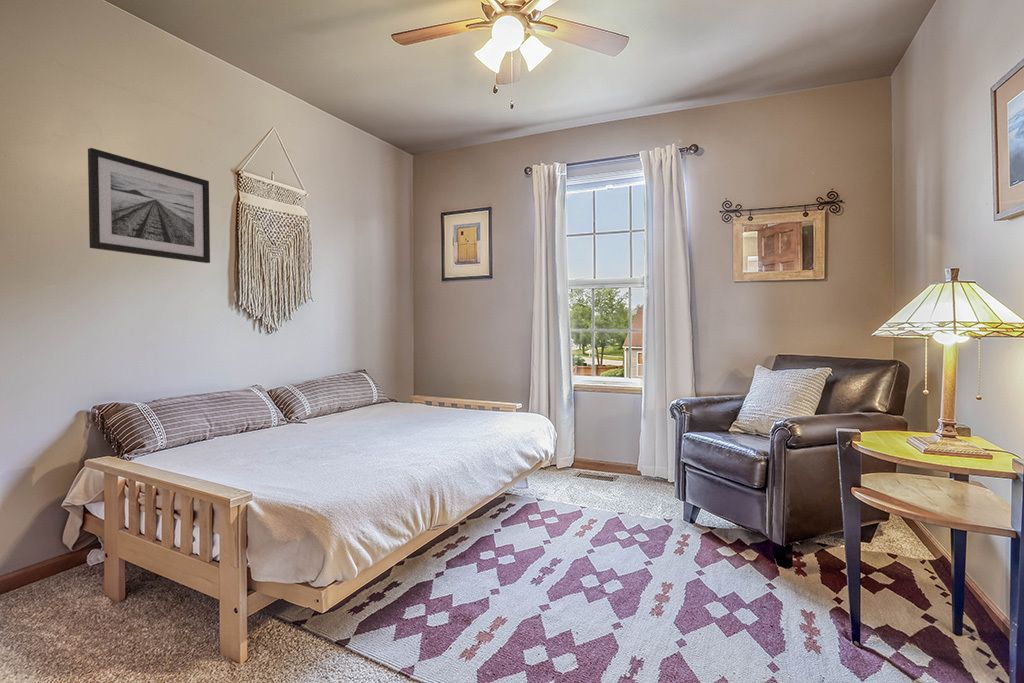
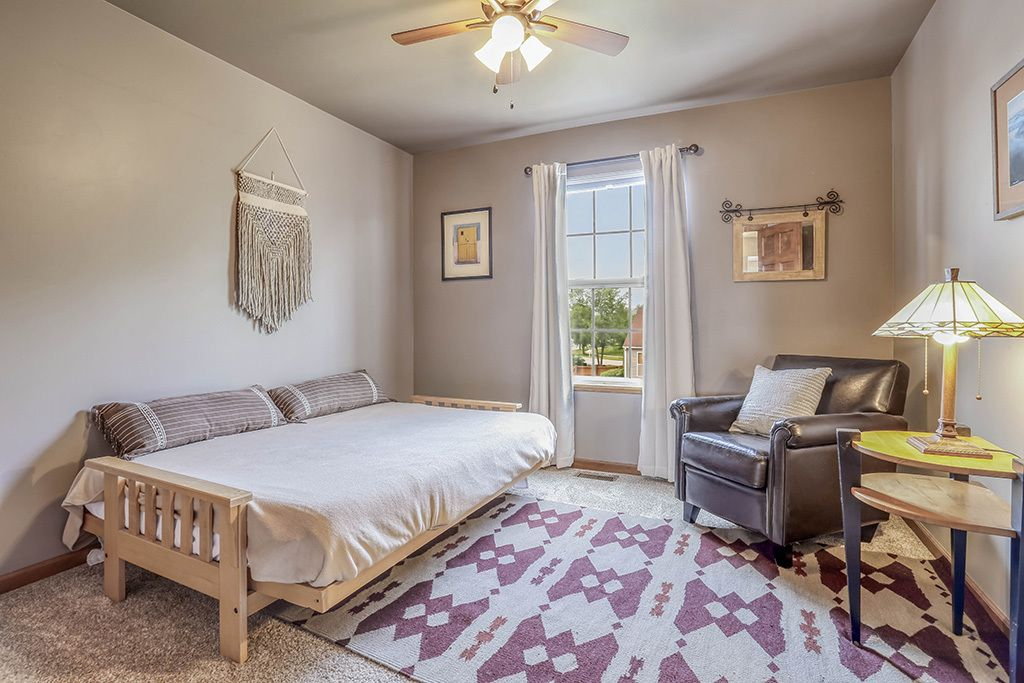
- wall art [87,147,211,264]
